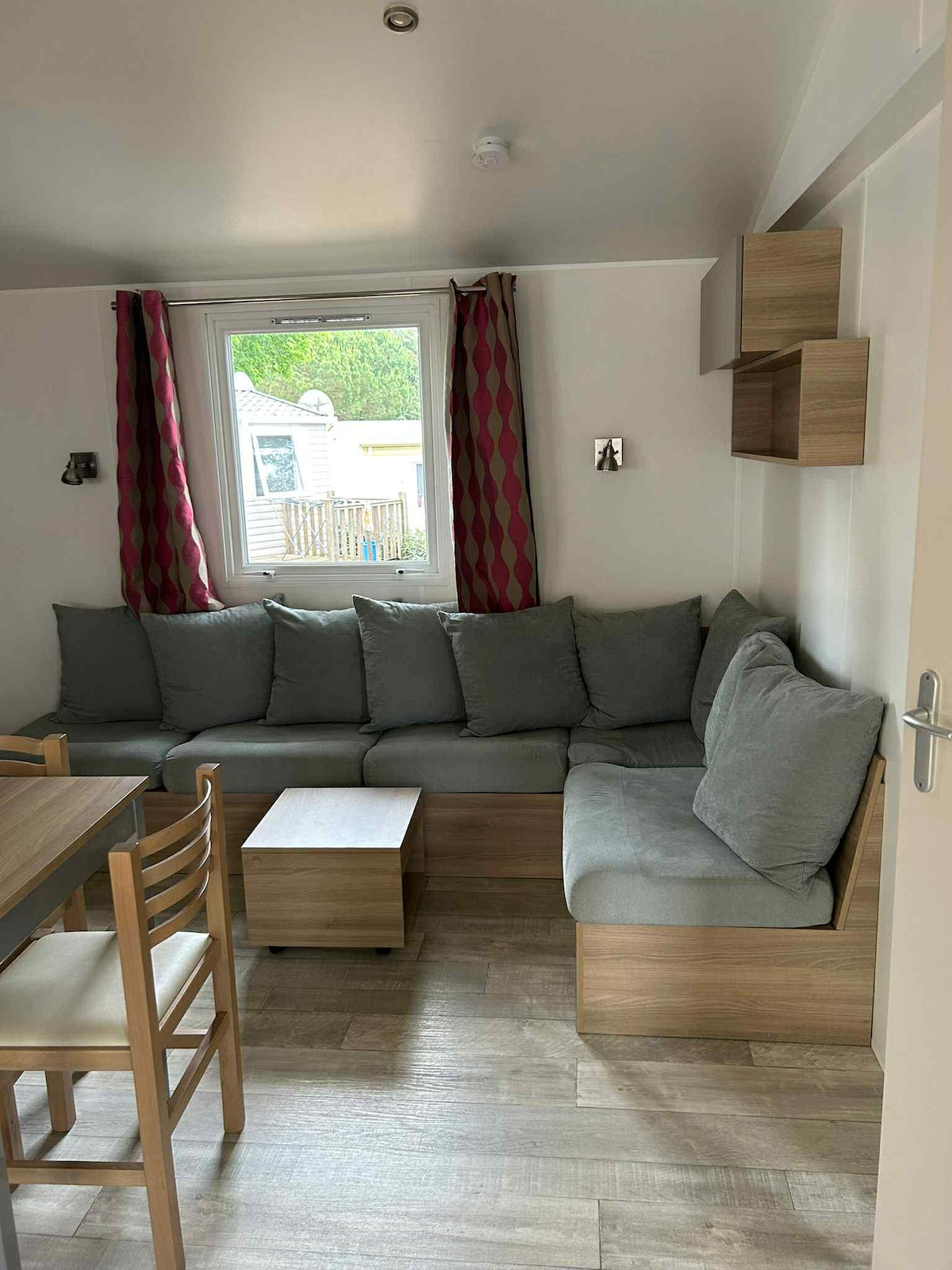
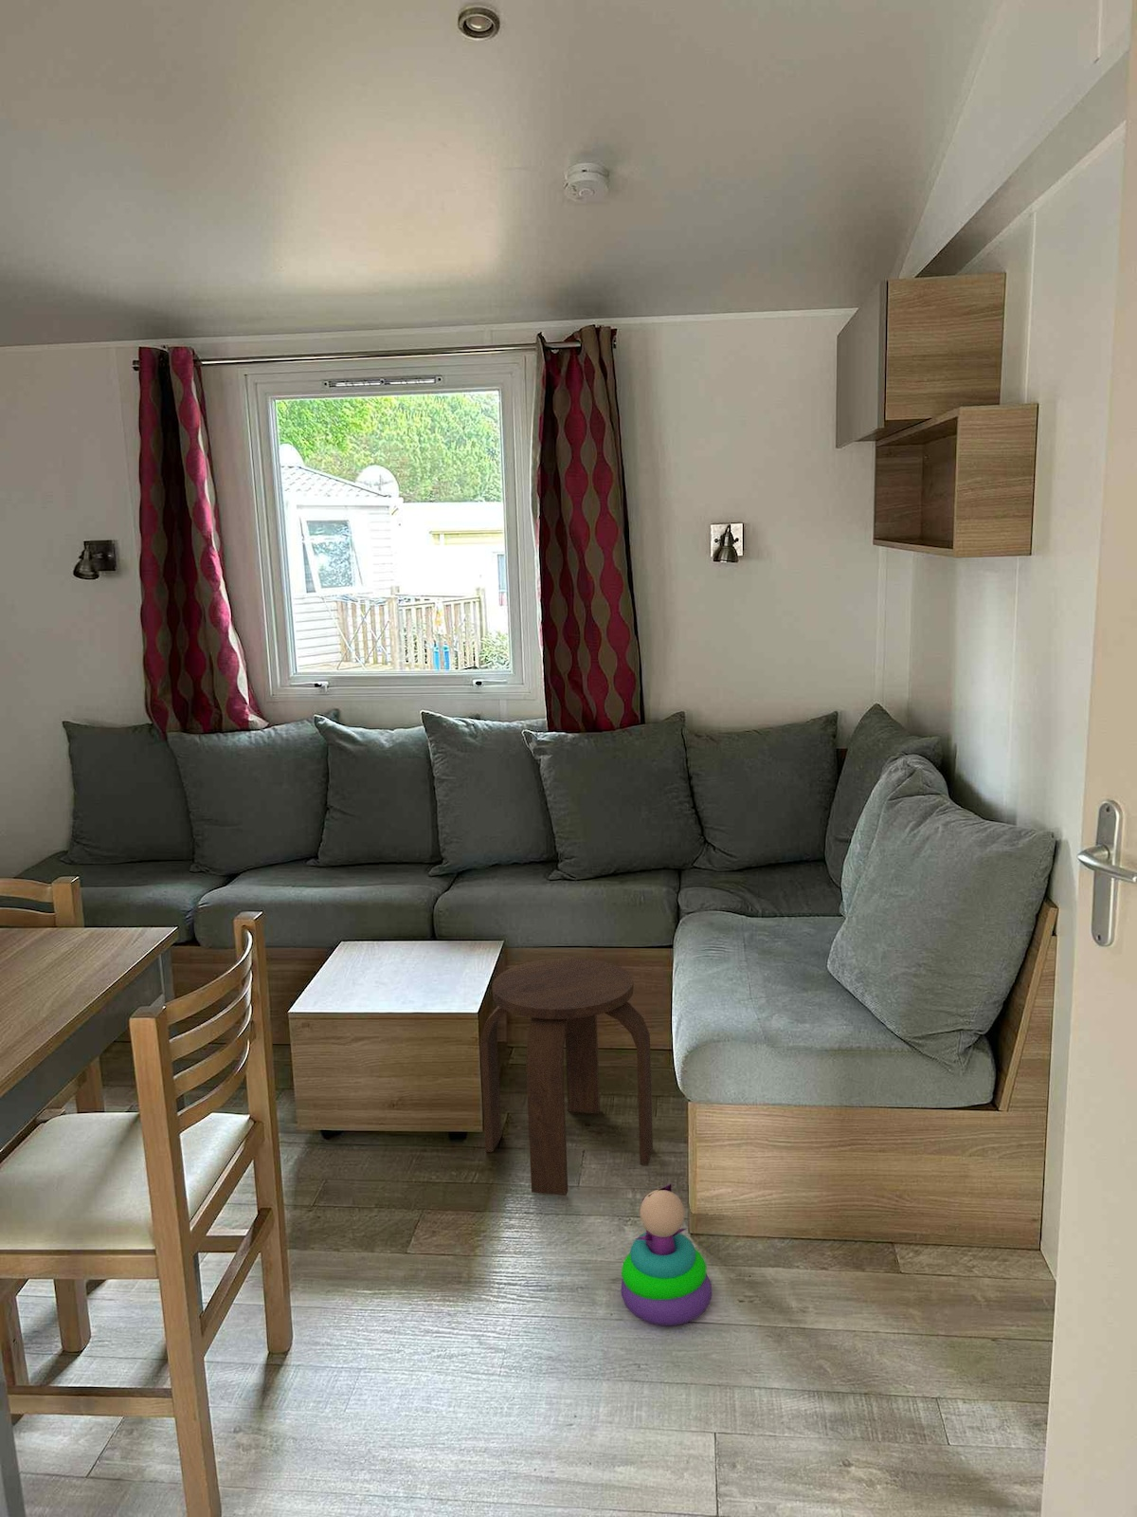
+ stool [479,957,653,1197]
+ stacking toy [620,1184,713,1326]
